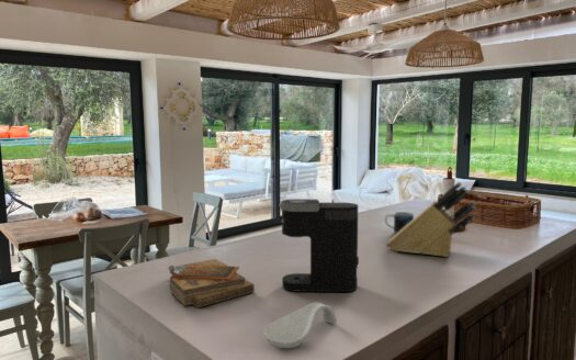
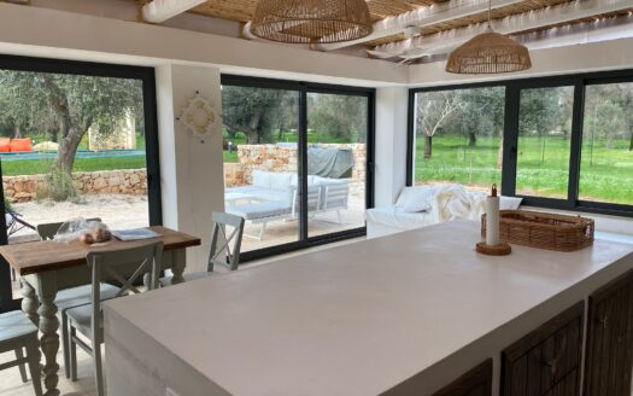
- mug [384,211,415,235]
- knife block [385,181,477,258]
- coffee maker [278,198,360,293]
- clipboard [167,258,256,308]
- spoon rest [262,302,338,349]
